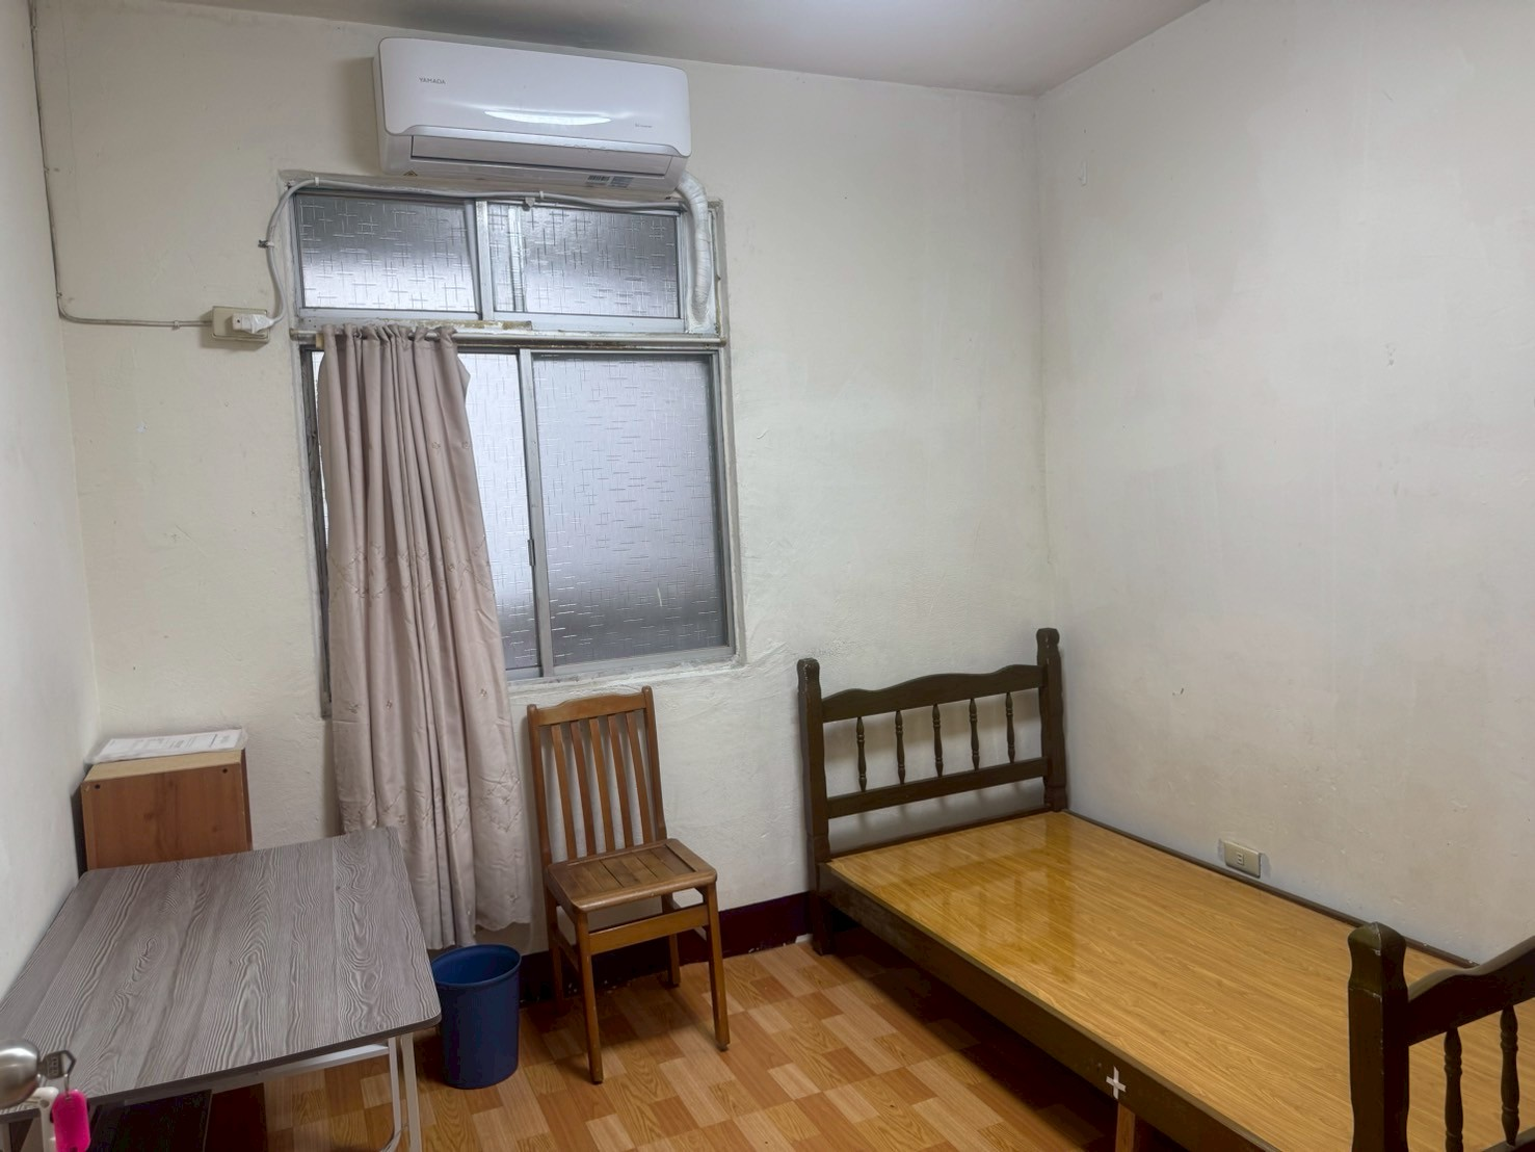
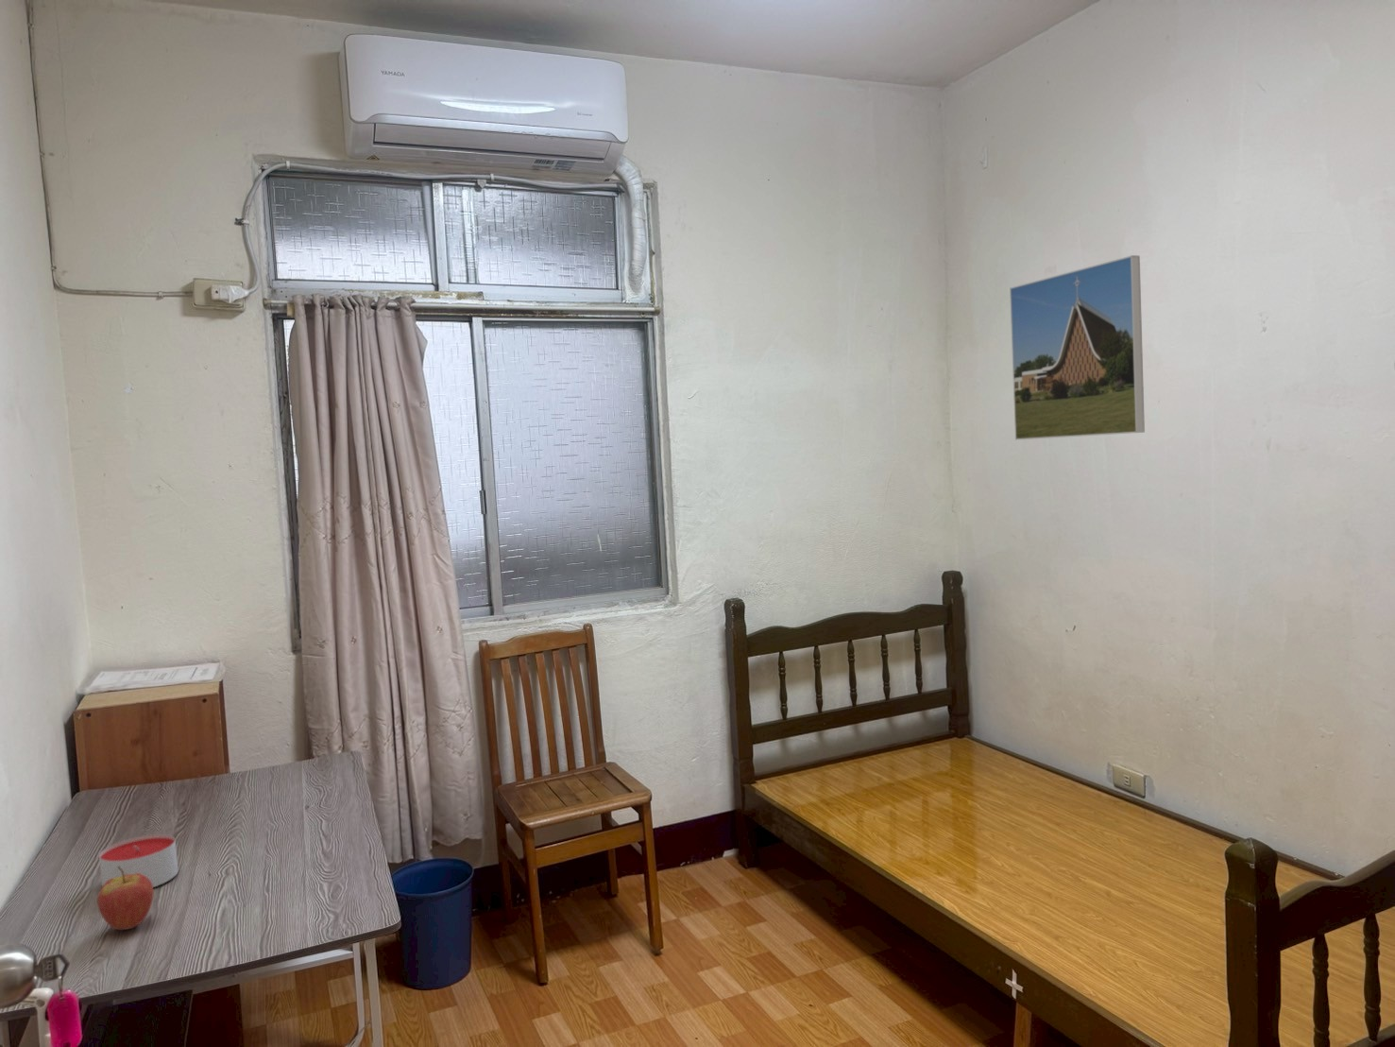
+ fruit [97,867,155,930]
+ candle [98,834,179,889]
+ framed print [1009,254,1145,441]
